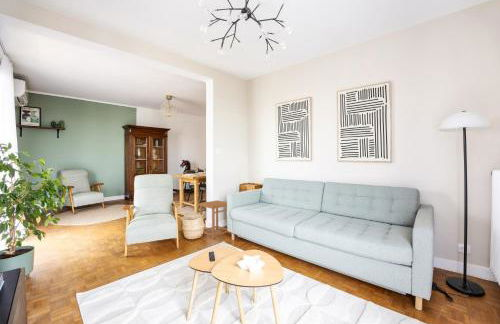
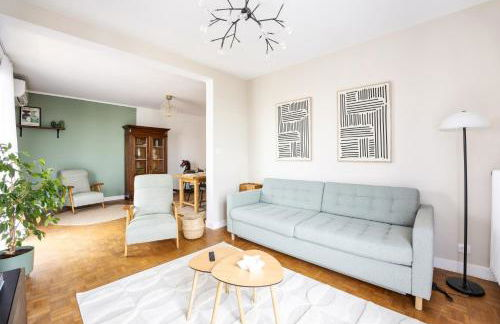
- side table [198,199,231,240]
